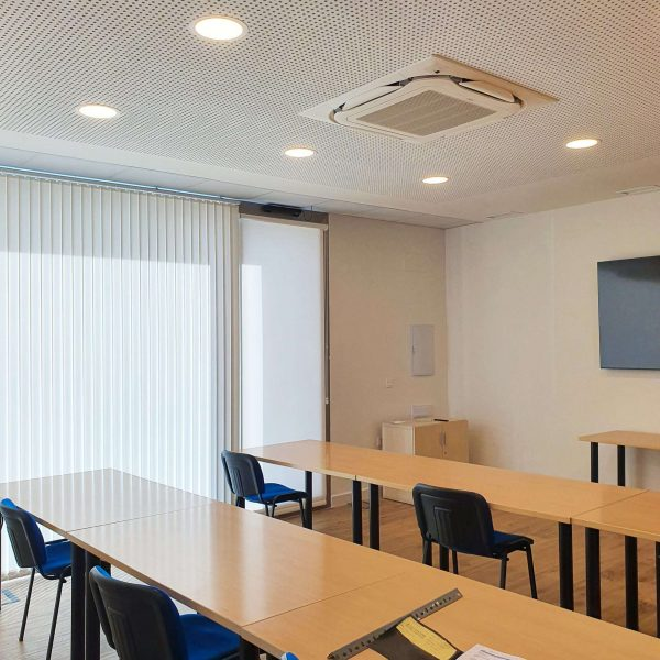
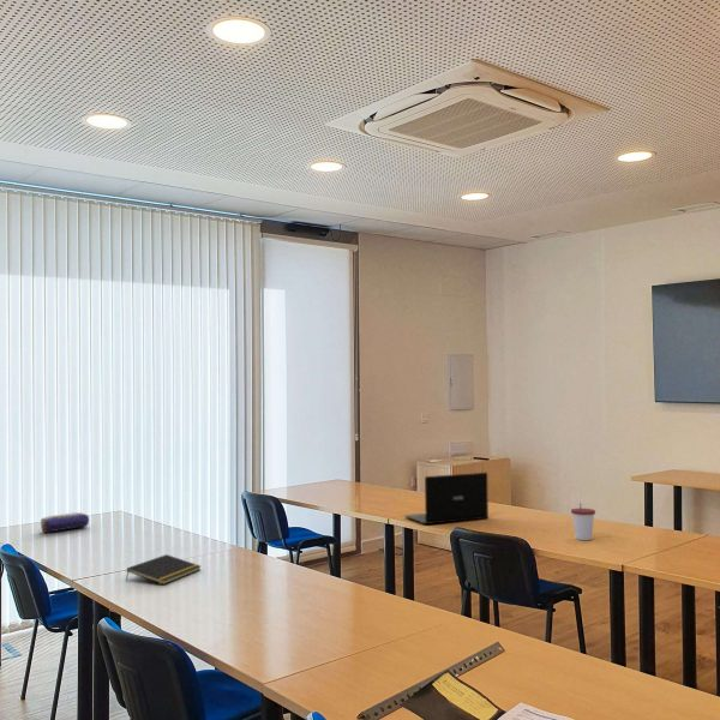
+ pencil case [40,511,90,534]
+ laptop [403,472,490,526]
+ notepad [125,553,202,586]
+ cup [570,502,596,541]
